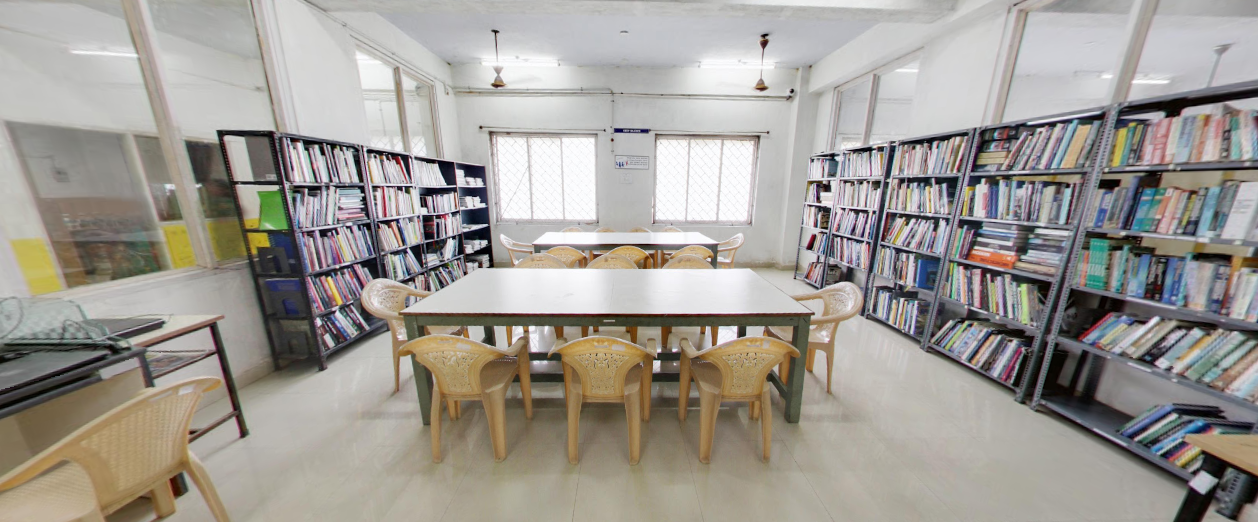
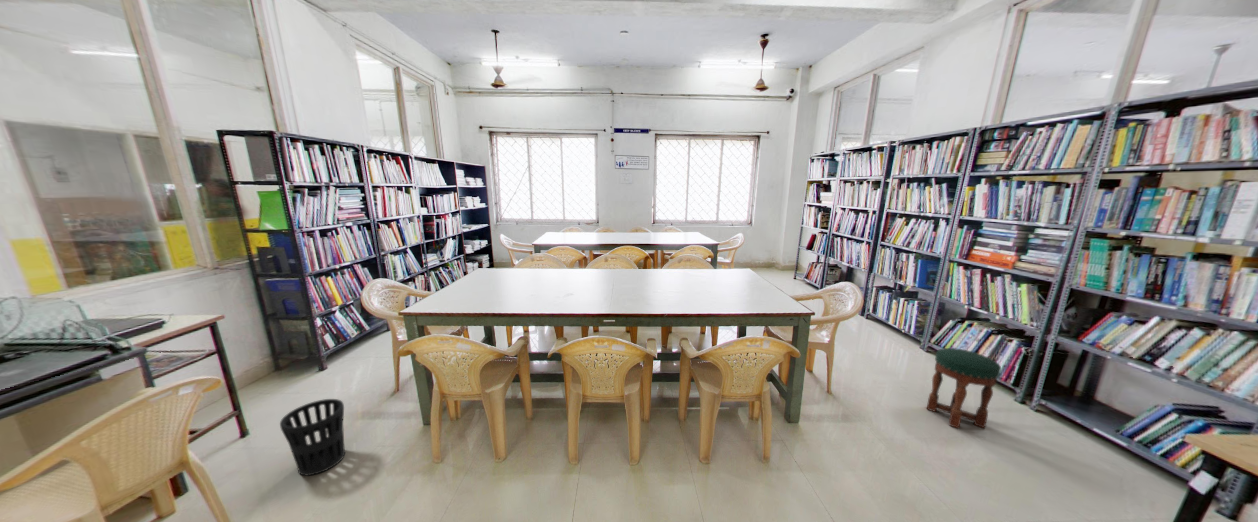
+ wastebasket [279,398,346,477]
+ stool [926,347,1002,430]
